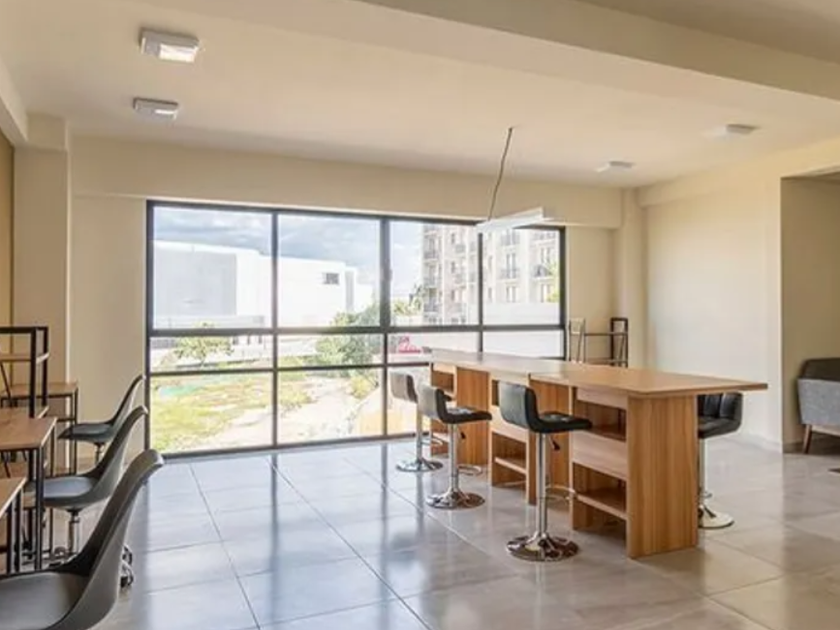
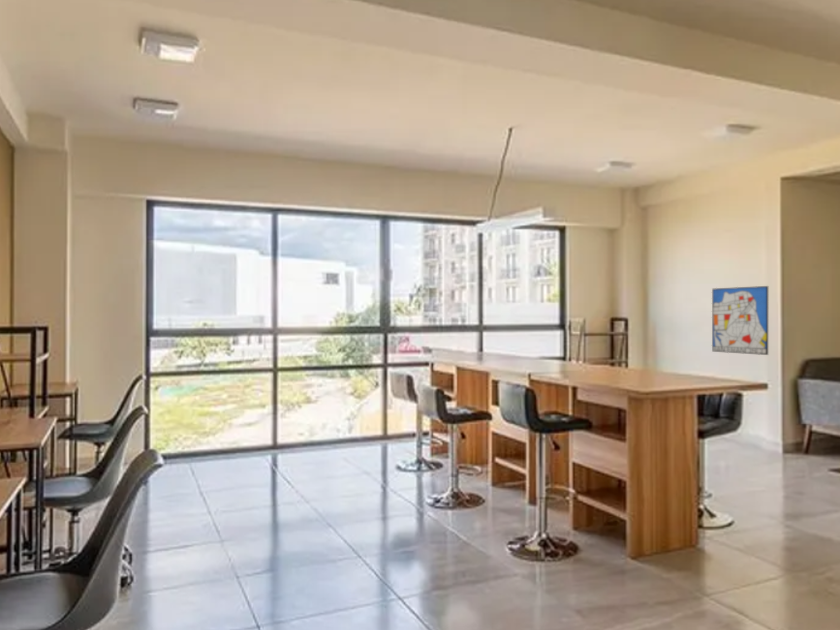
+ wall art [711,285,769,356]
